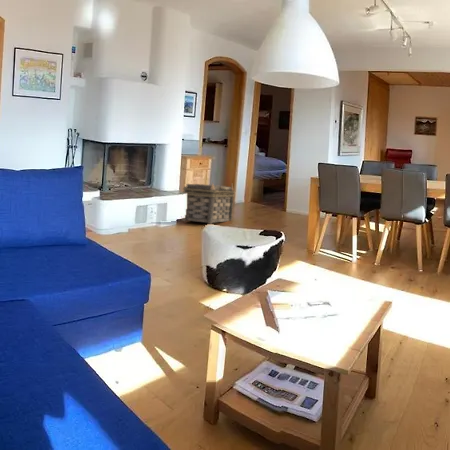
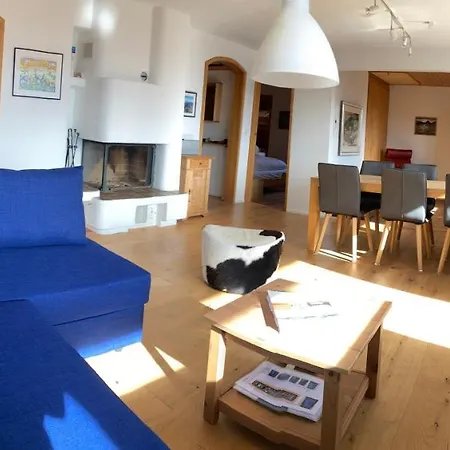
- basket [181,182,235,225]
